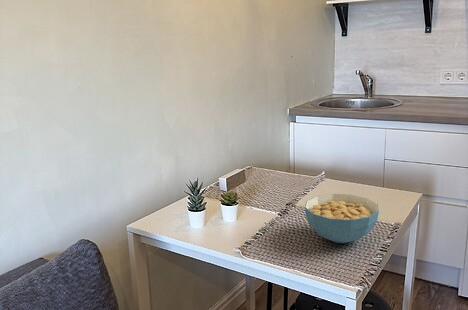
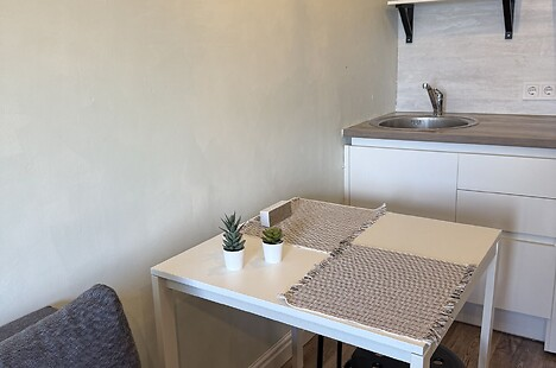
- cereal bowl [304,193,380,244]
